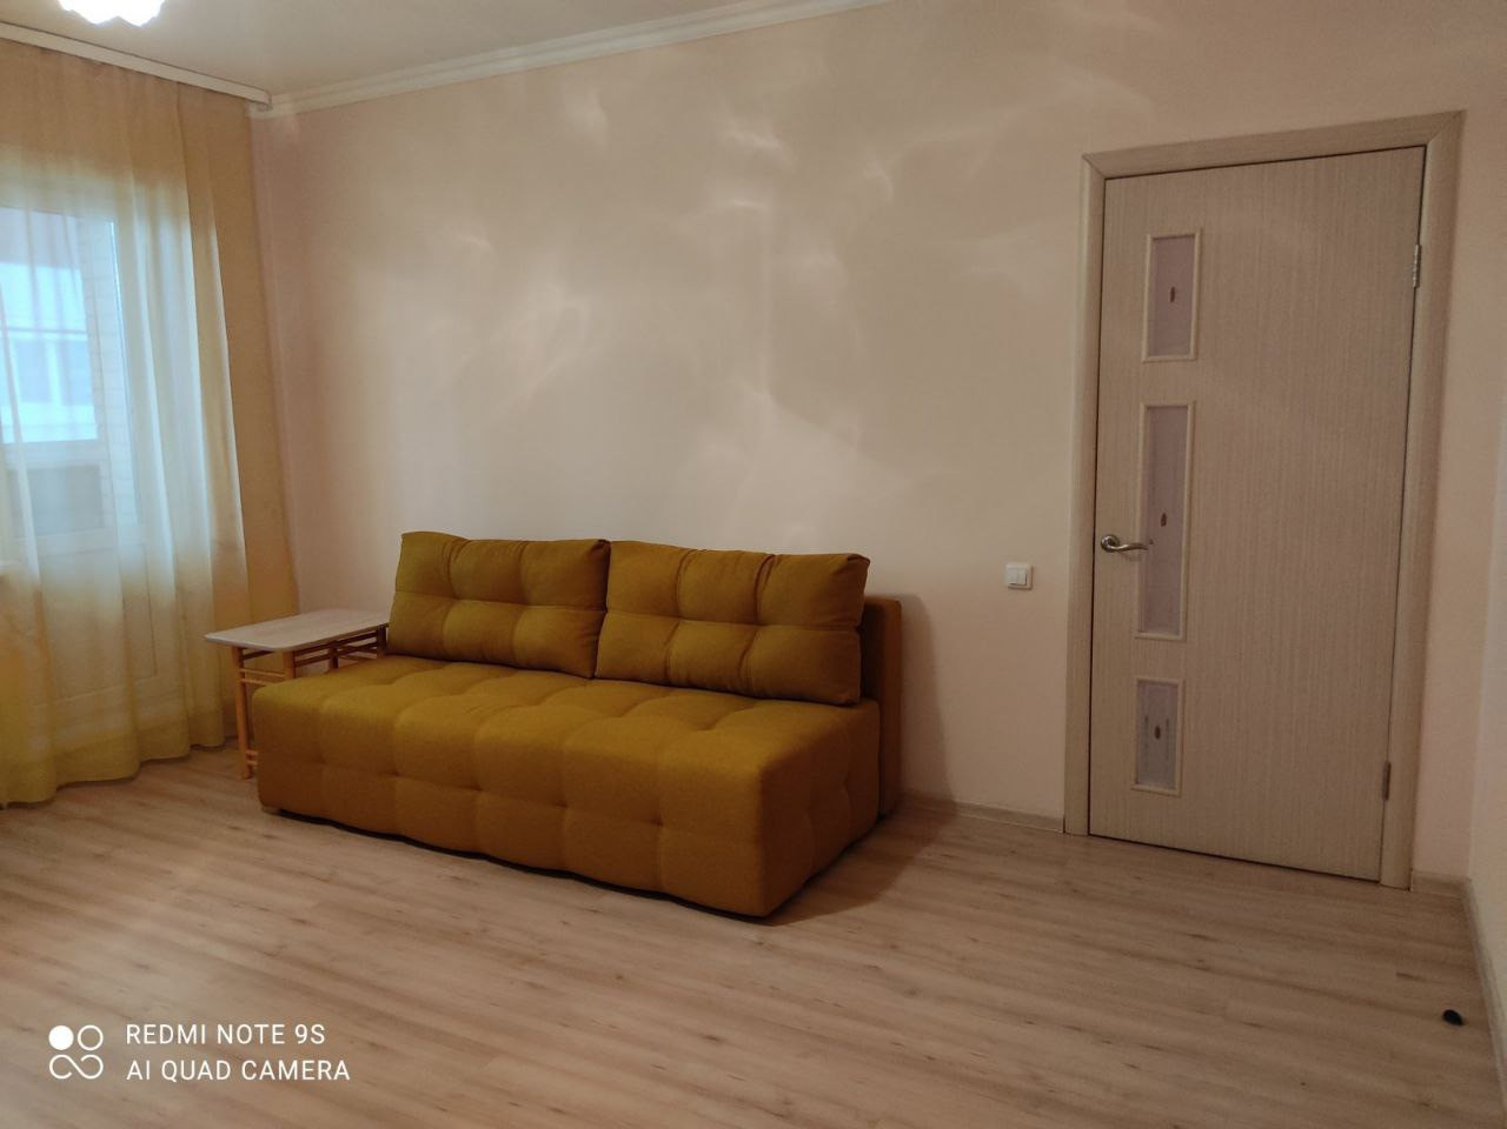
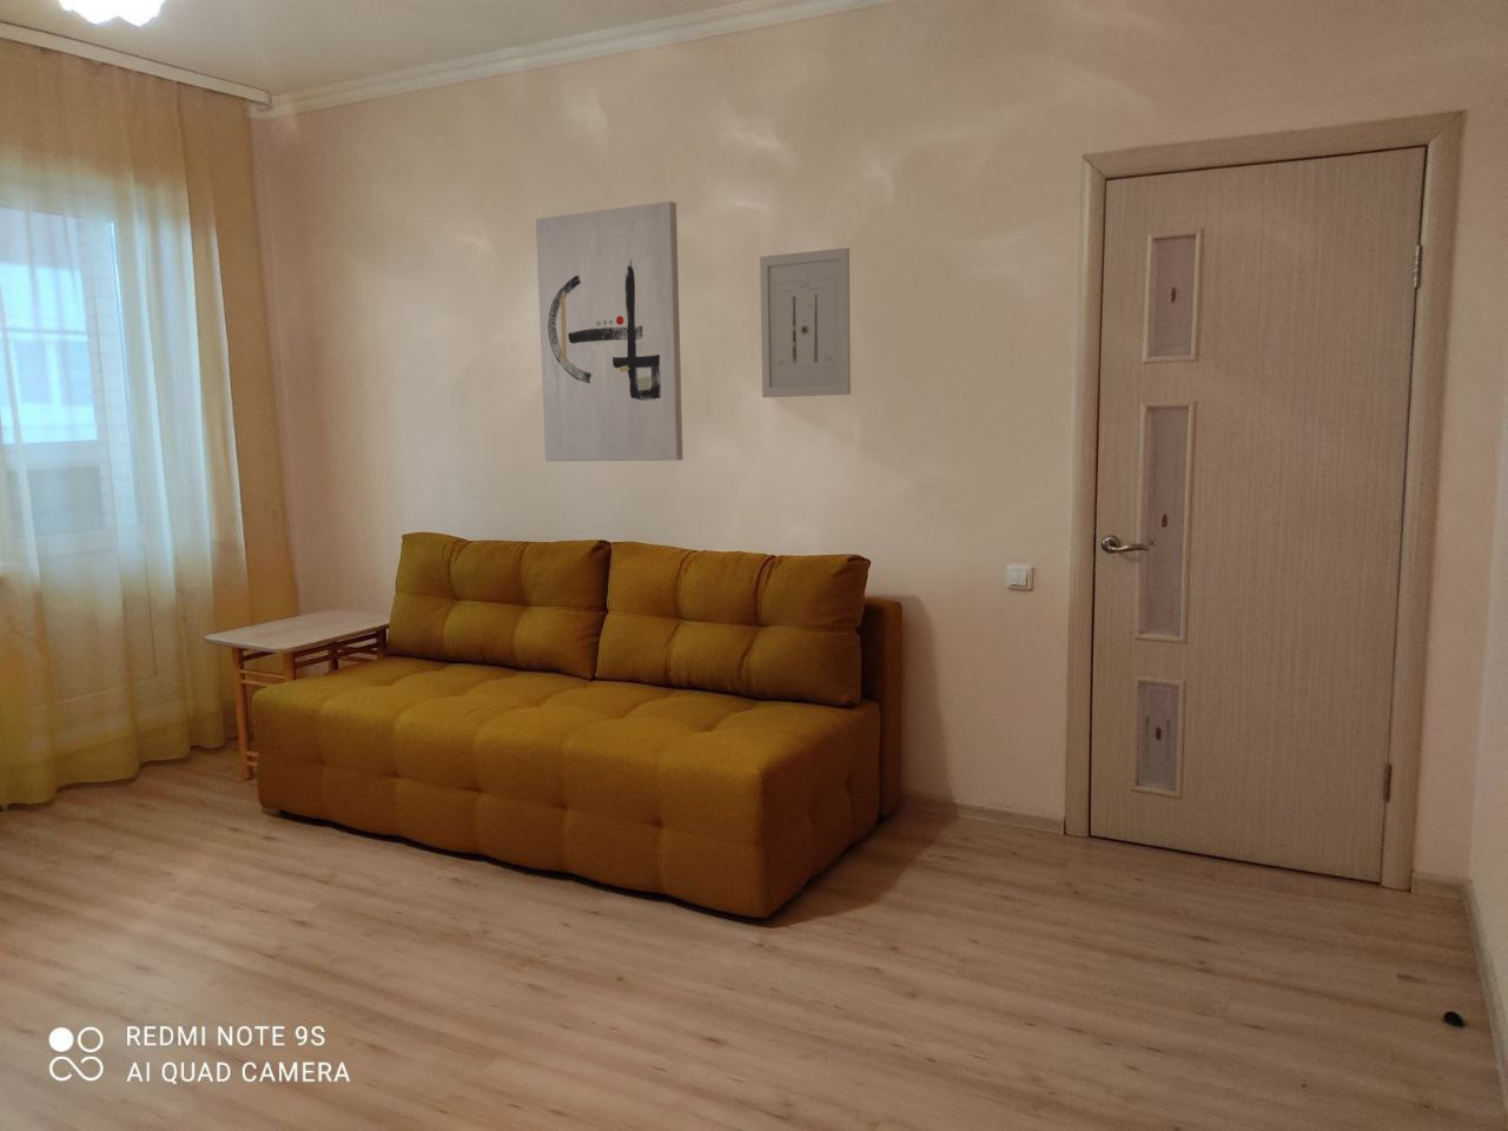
+ wall art [534,201,684,462]
+ wall art [759,246,851,398]
